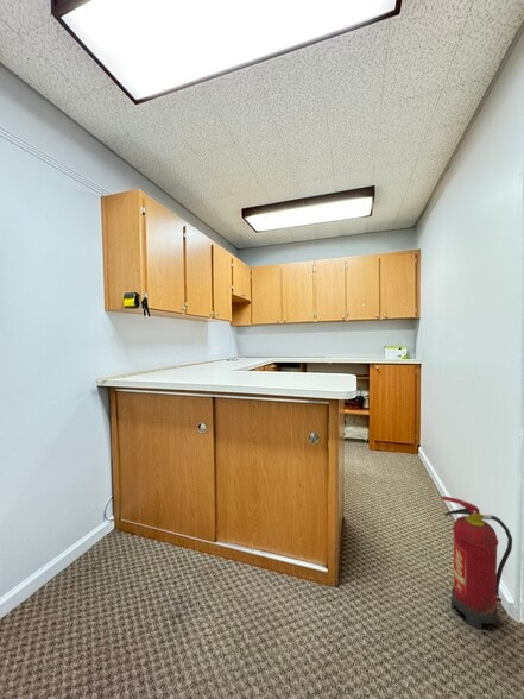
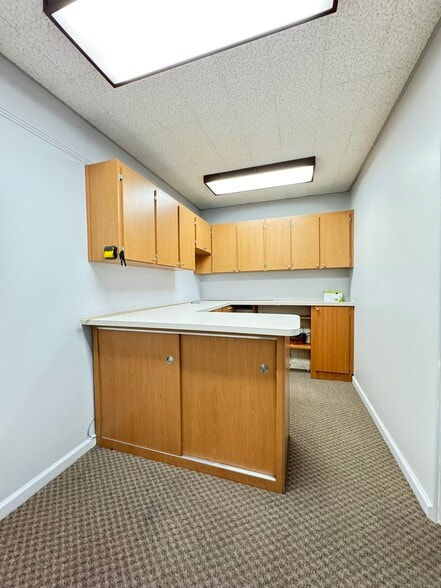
- fire extinguisher [440,496,513,631]
